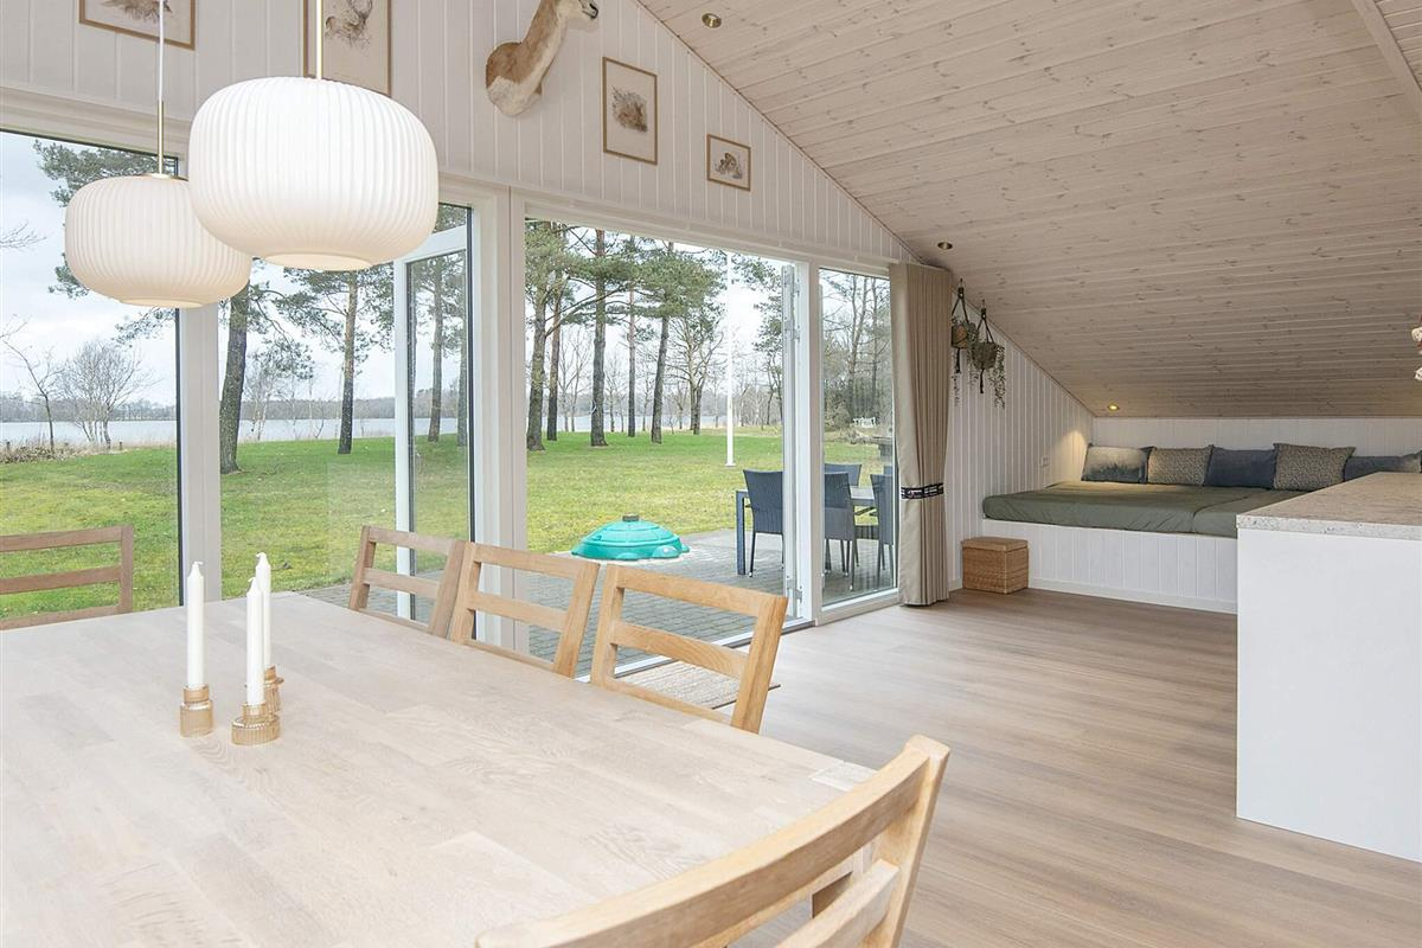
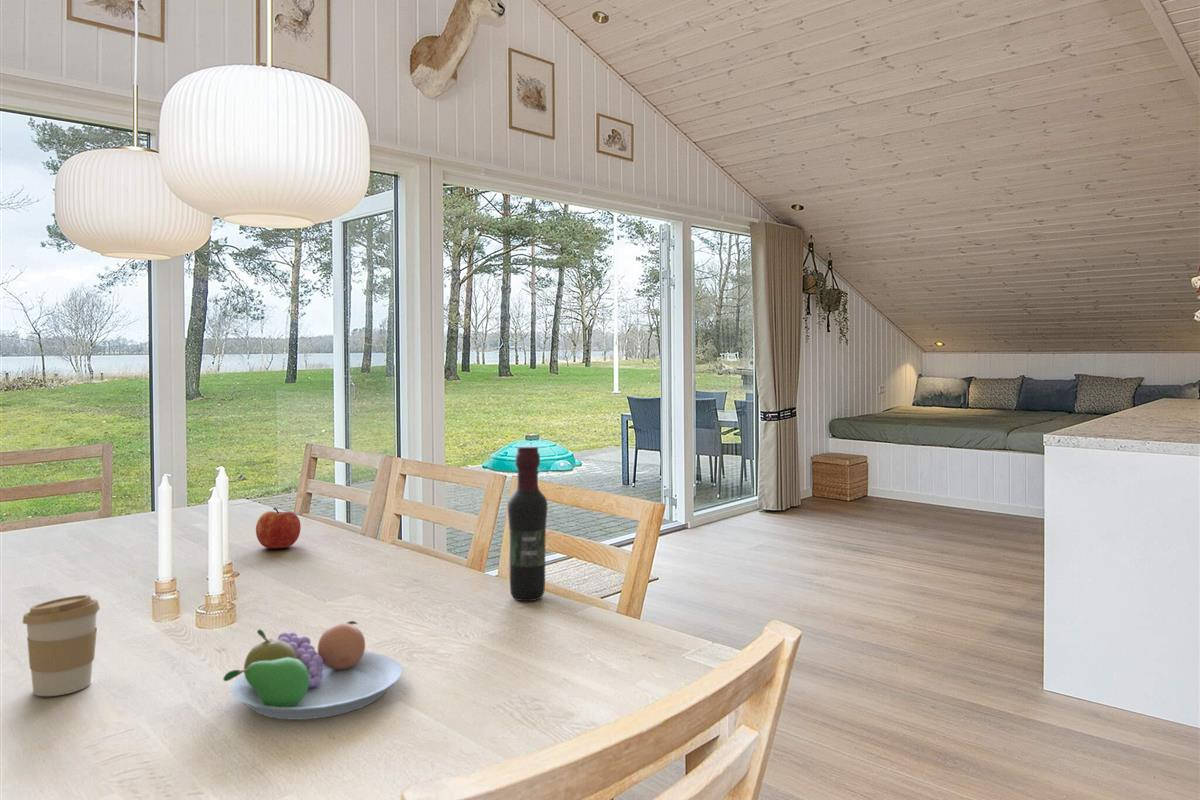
+ fruit bowl [222,620,403,721]
+ apple [255,507,302,550]
+ coffee cup [22,594,101,697]
+ wine bottle [507,445,548,602]
